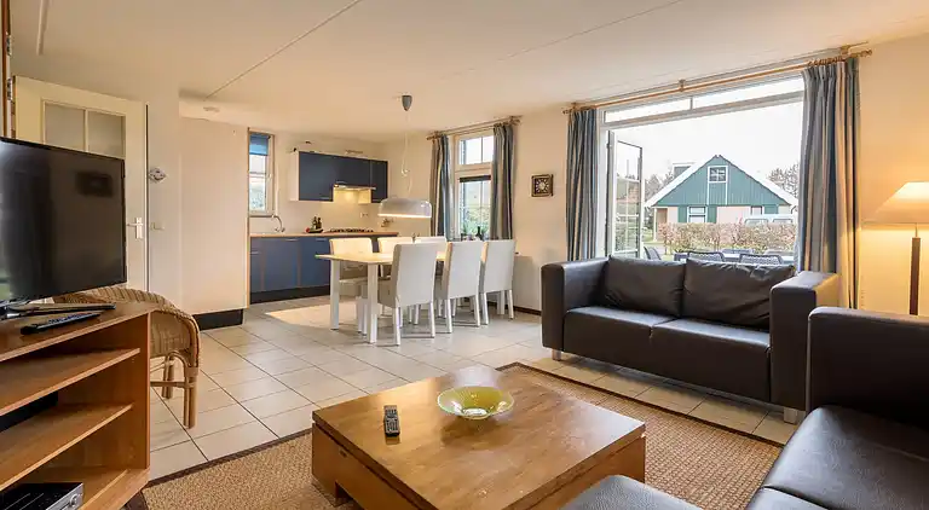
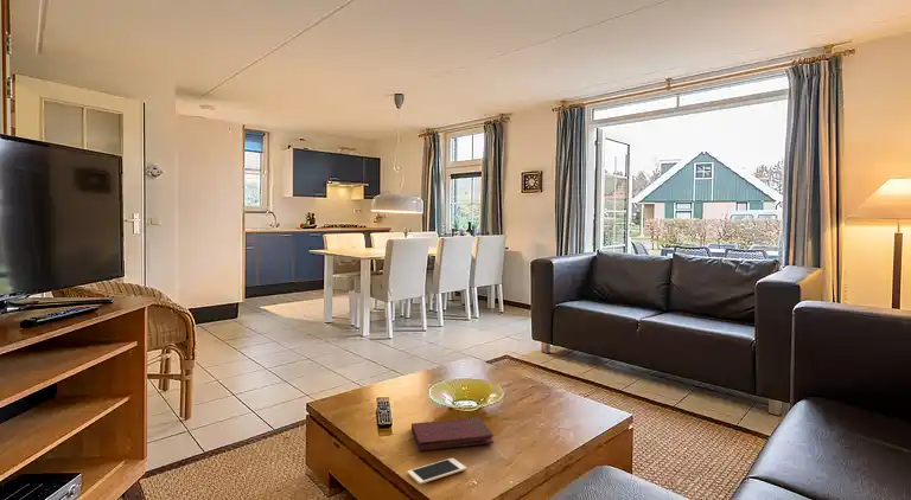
+ cell phone [407,457,467,486]
+ book [410,416,495,451]
